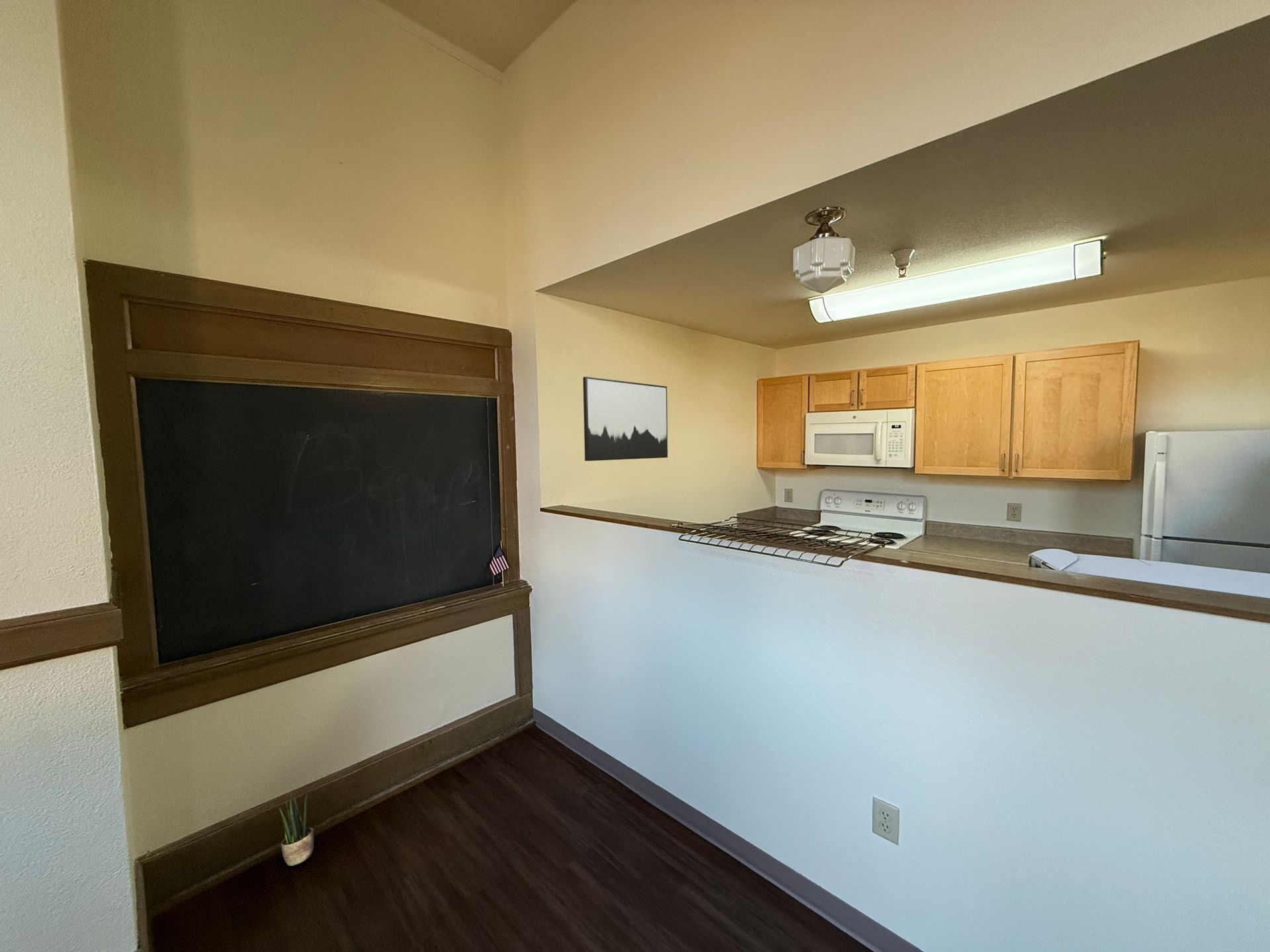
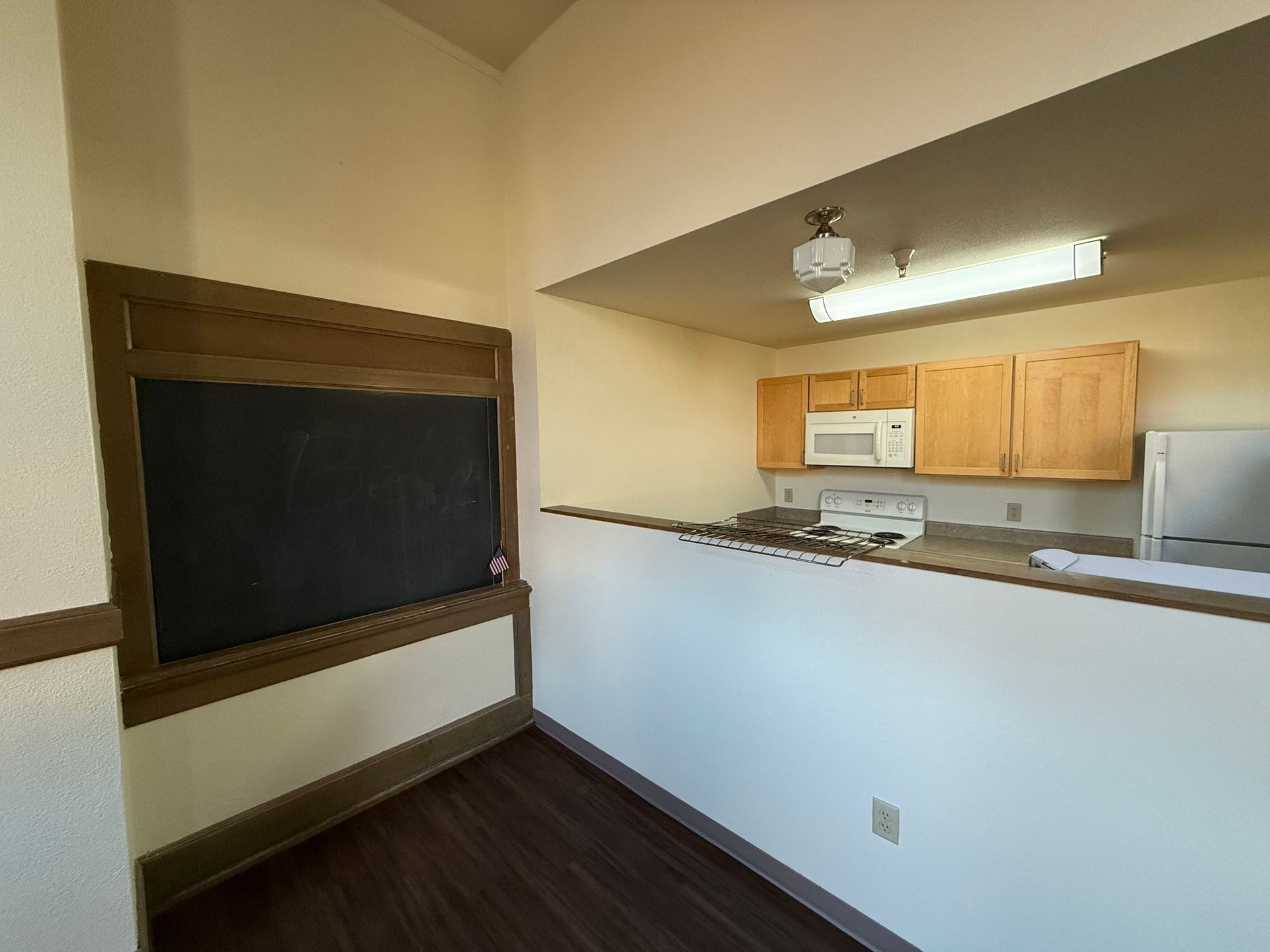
- wall art [583,376,668,461]
- potted plant [278,789,315,867]
